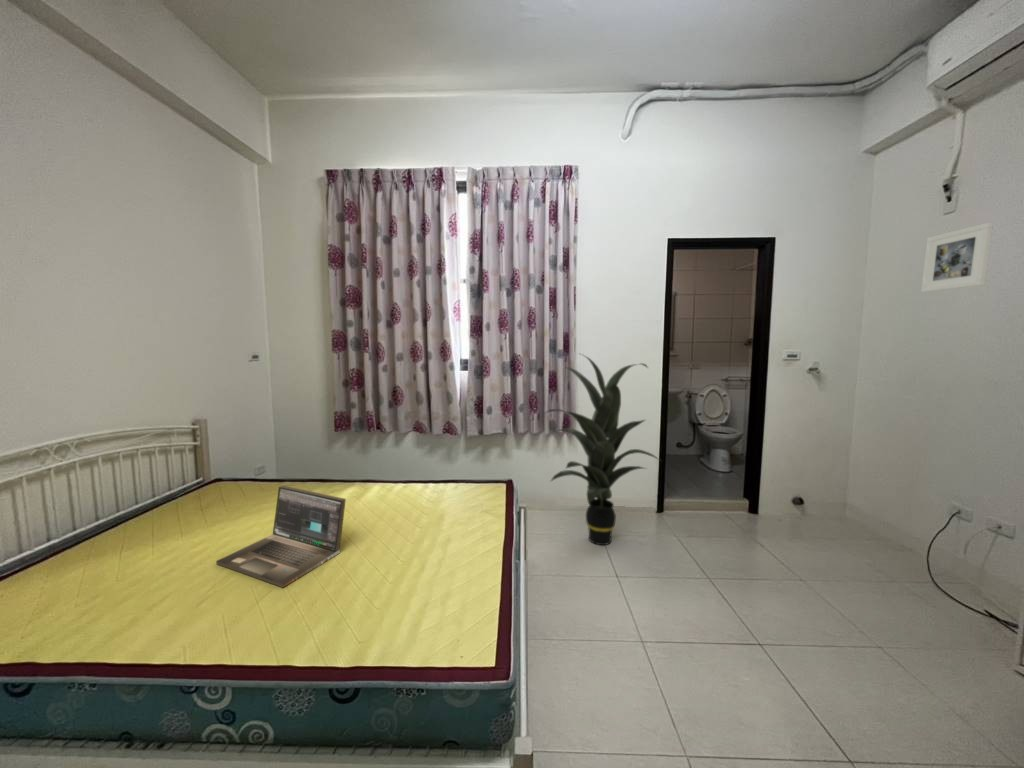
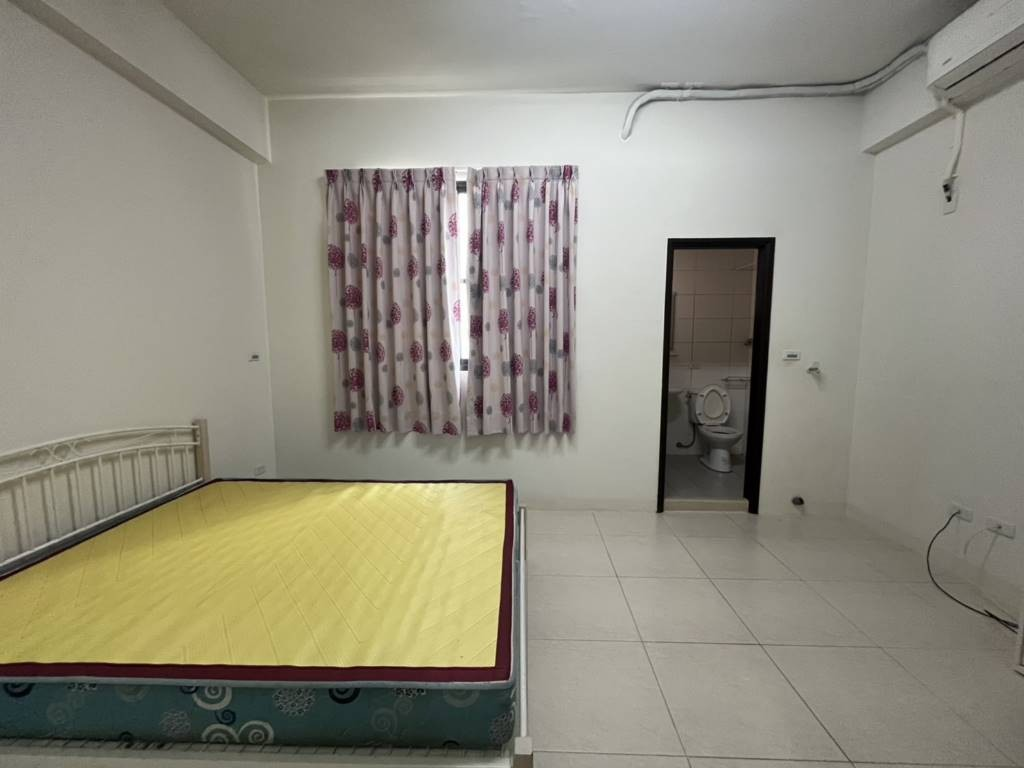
- indoor plant [543,352,663,546]
- laptop [215,485,347,589]
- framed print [920,222,994,293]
